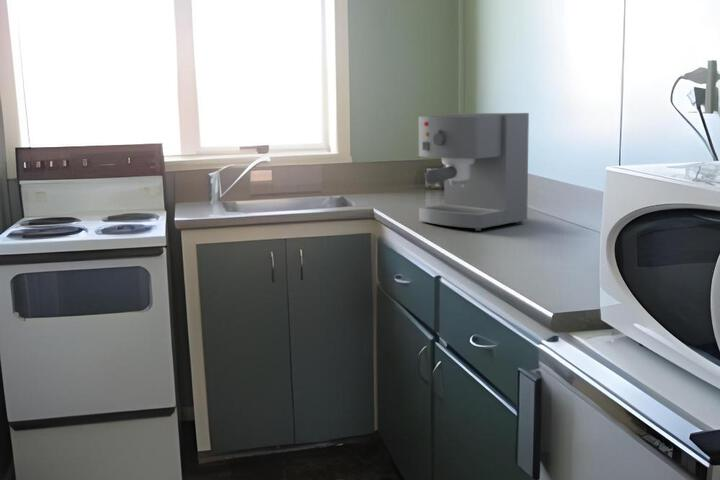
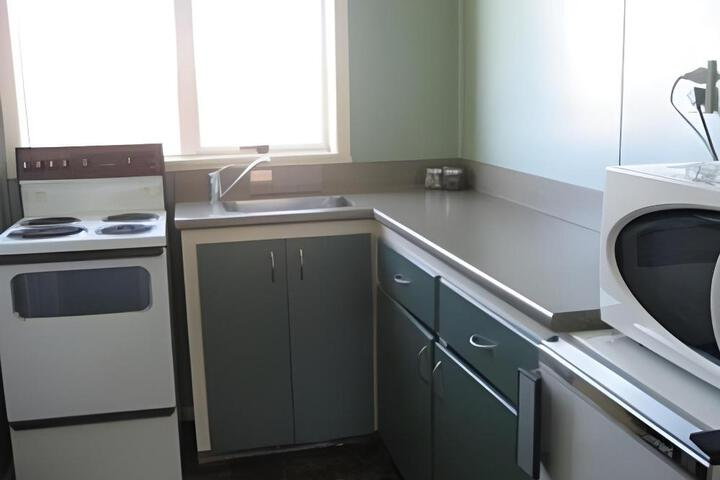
- coffee maker [417,112,530,232]
